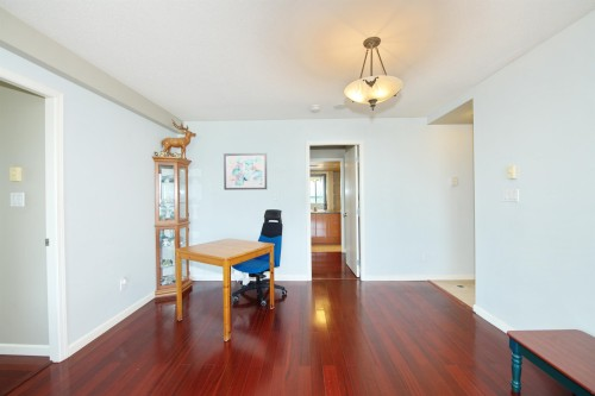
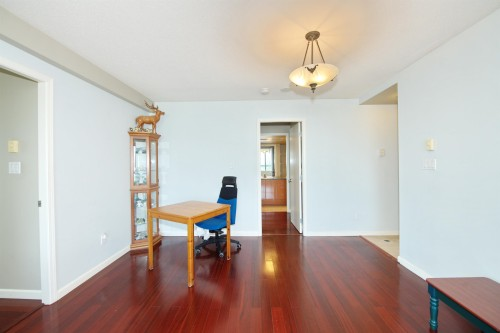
- wall art [223,152,268,191]
